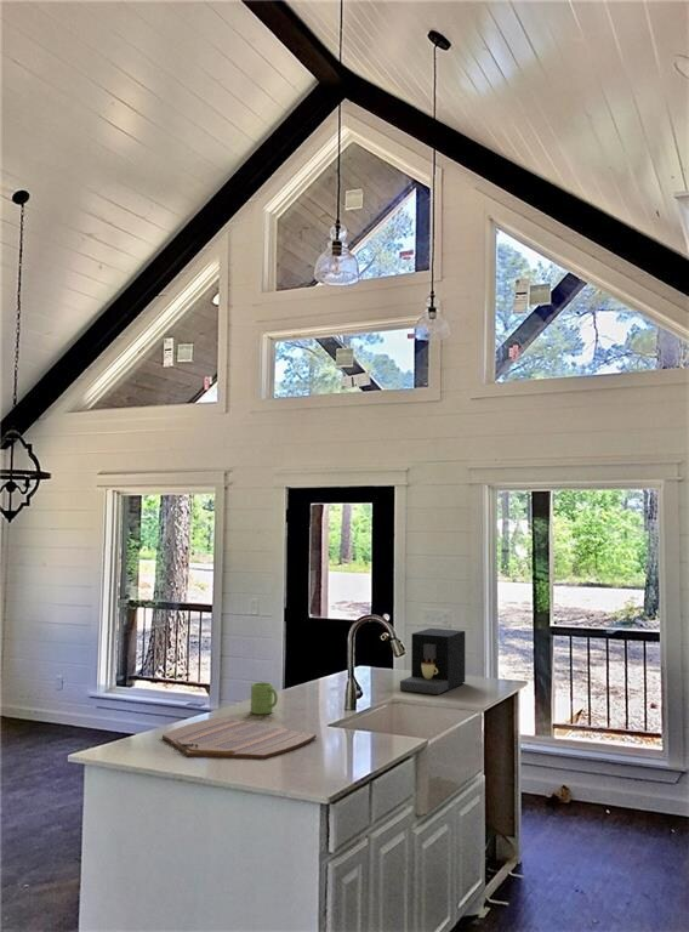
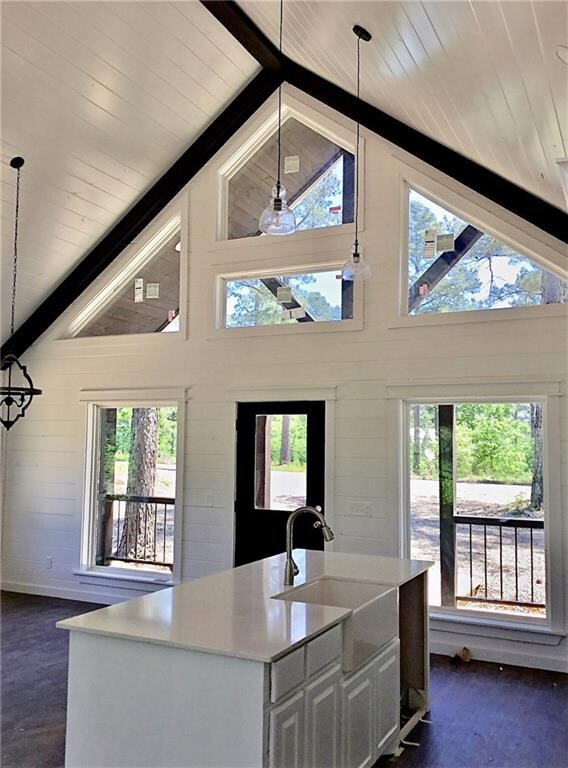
- cutting board [161,716,318,760]
- mug [250,682,279,715]
- coffee maker [399,627,466,695]
